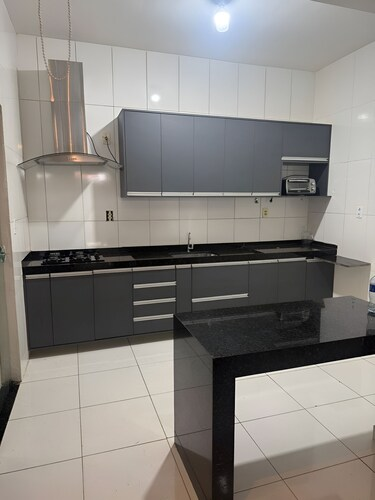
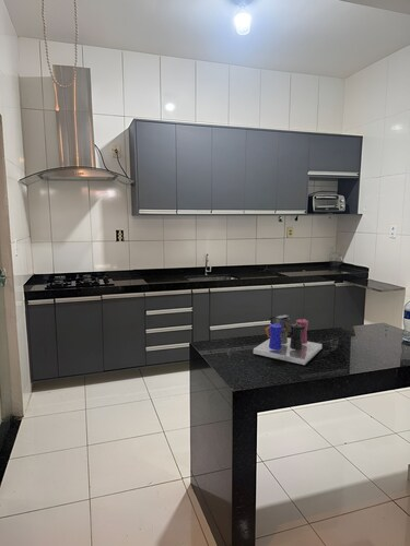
+ coffee maker [253,313,323,366]
